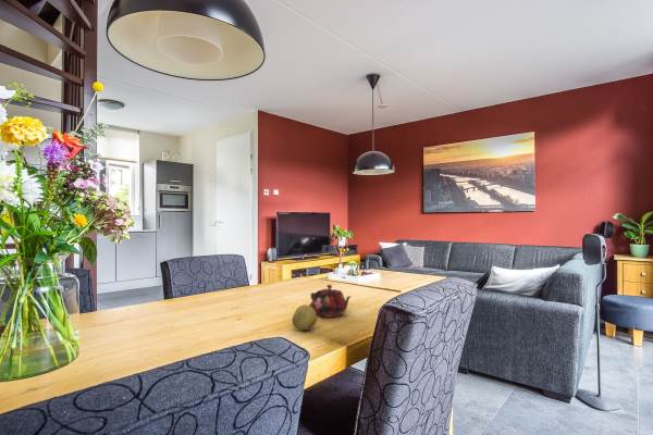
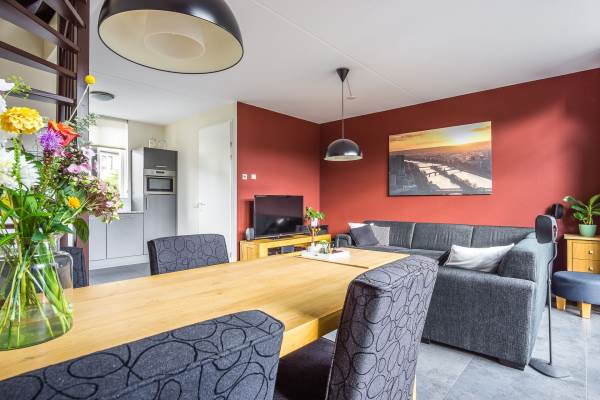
- fruit [291,303,318,332]
- teapot [308,284,353,319]
